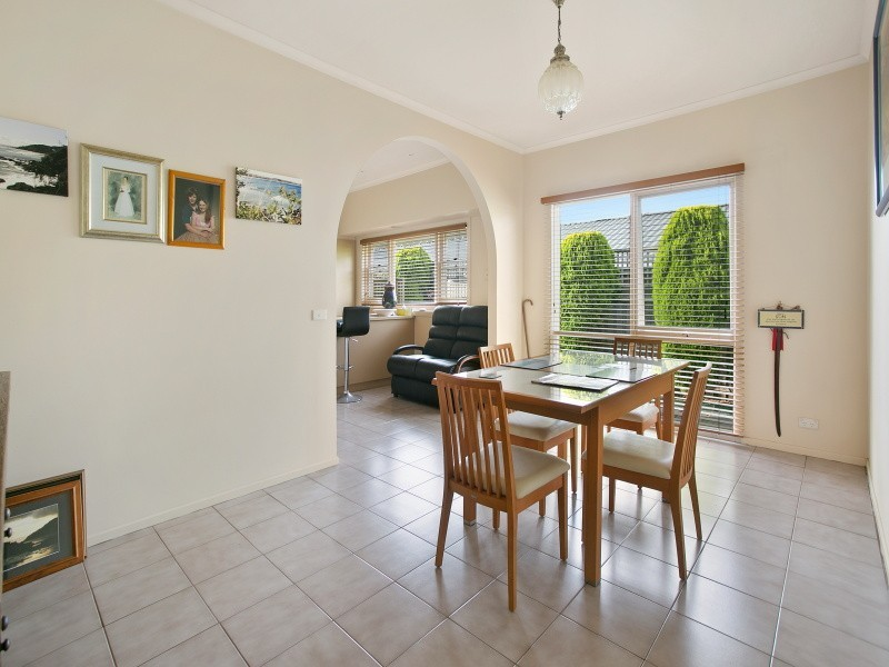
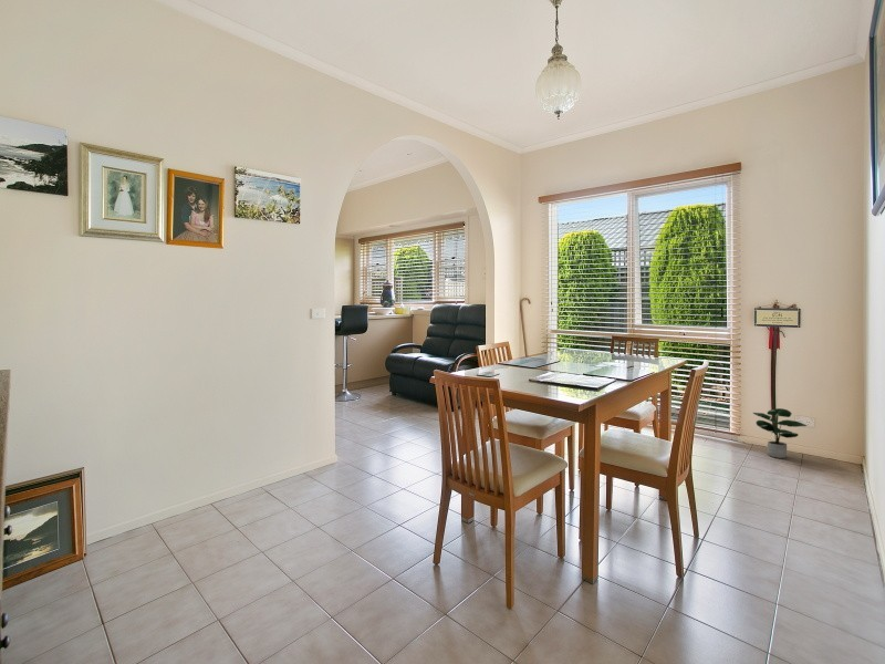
+ potted plant [752,407,809,459]
